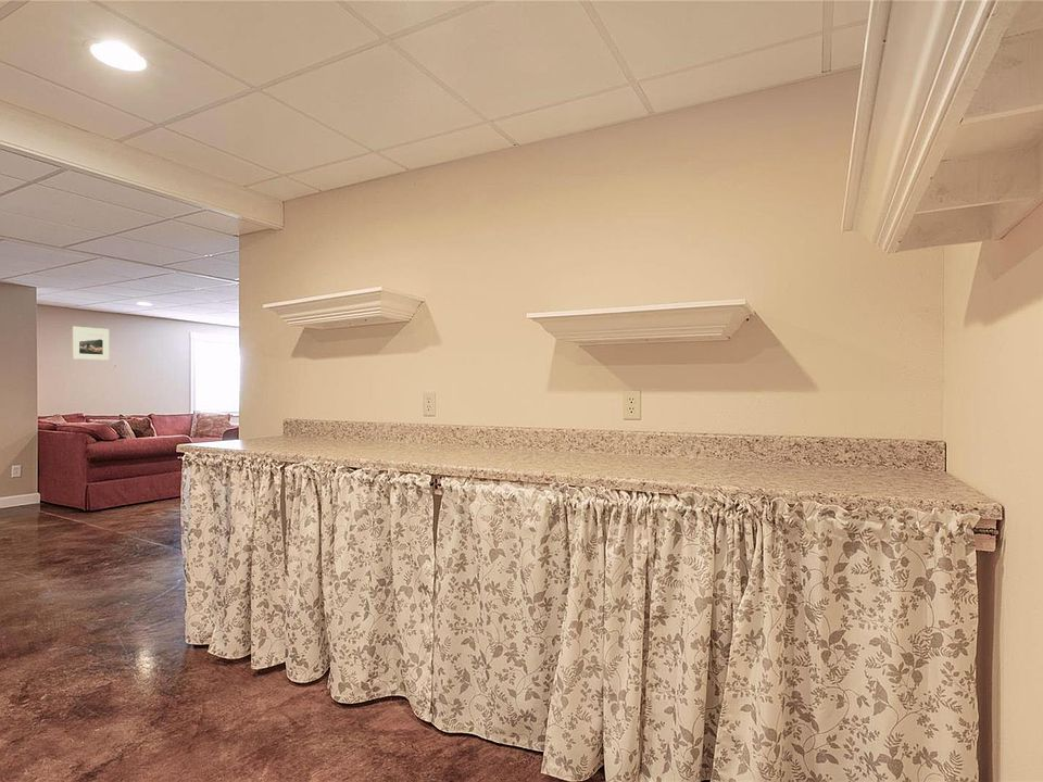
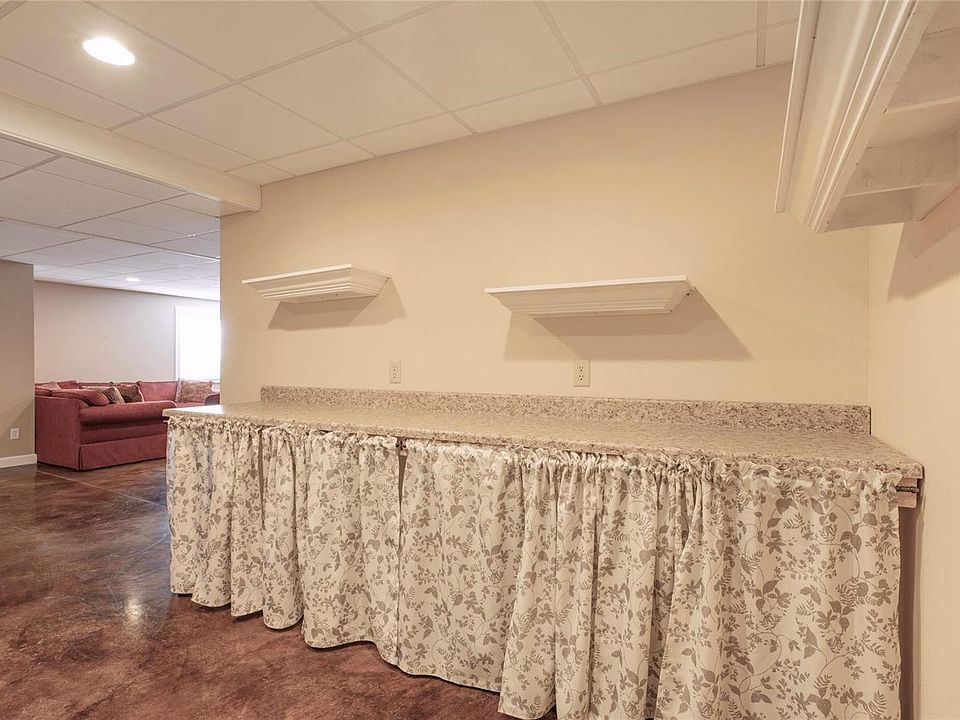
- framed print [72,326,110,362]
